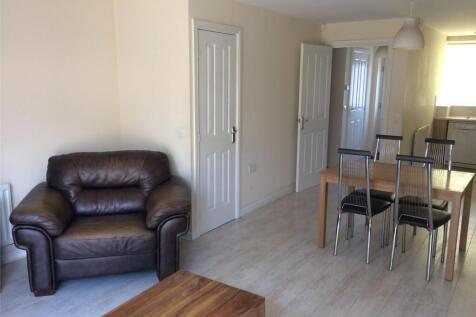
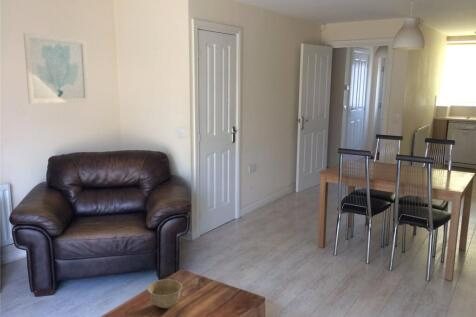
+ wall art [23,32,90,104]
+ bowl [146,278,183,309]
